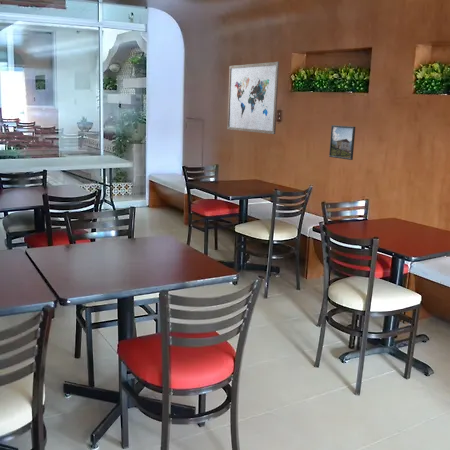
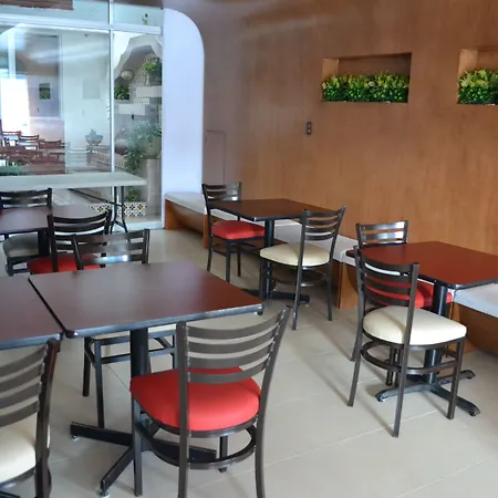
- wall art [226,61,280,135]
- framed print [328,124,356,161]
